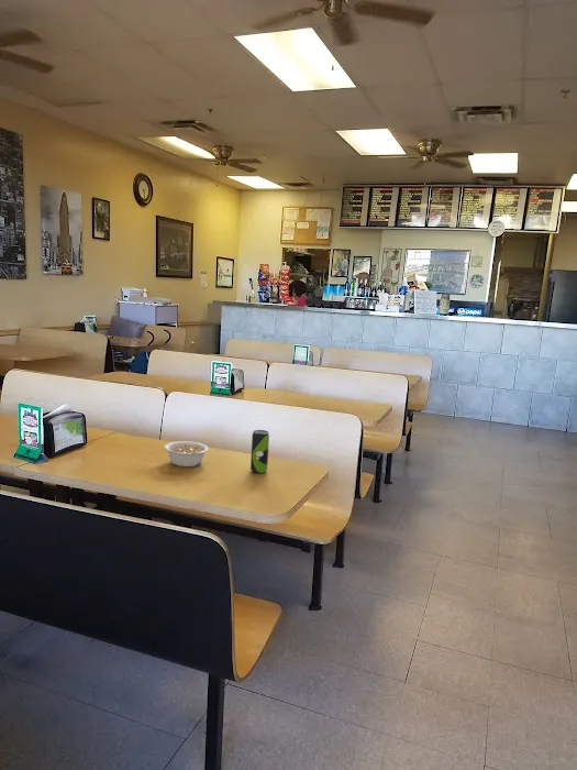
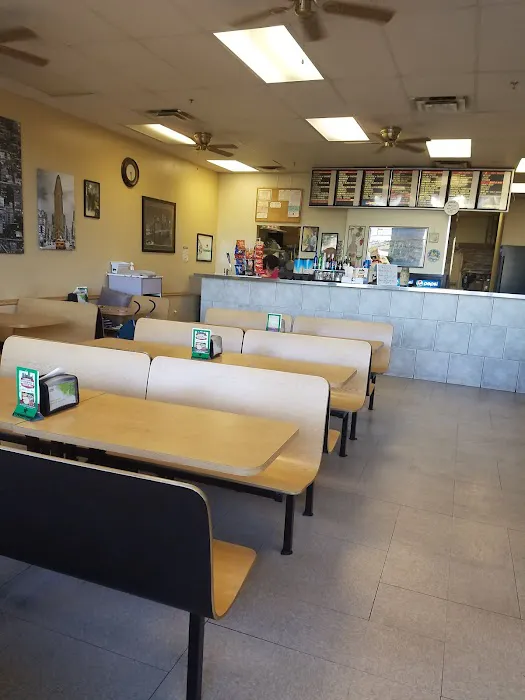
- beverage can [249,429,270,474]
- legume [164,440,210,468]
